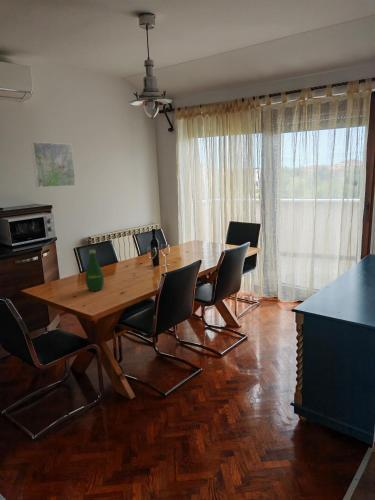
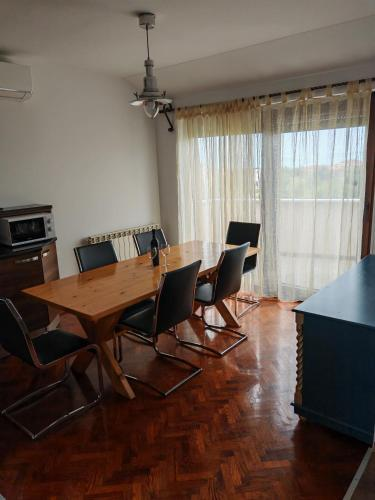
- bottle [84,248,105,292]
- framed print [30,141,77,188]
